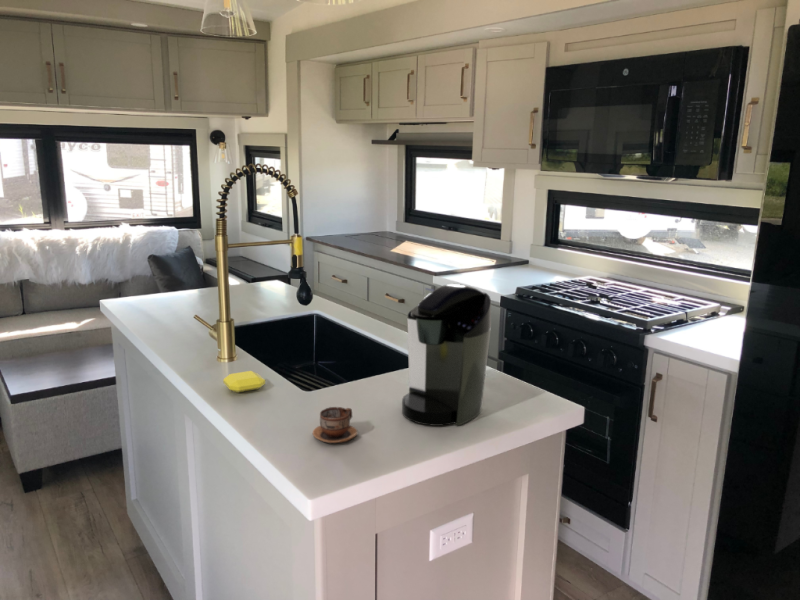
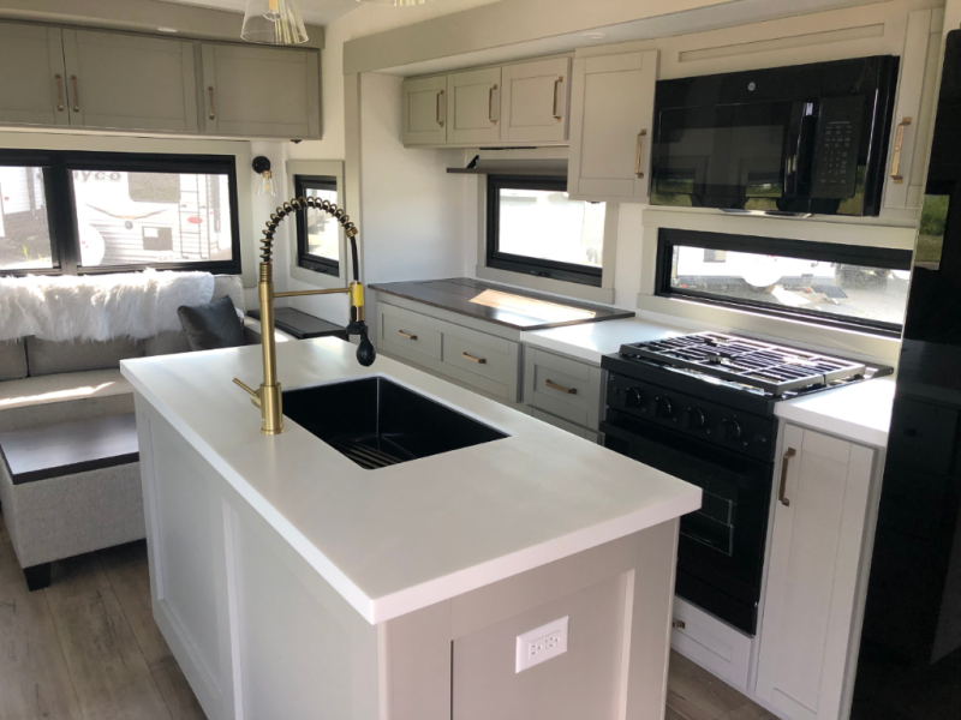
- cup [311,406,359,444]
- coffee maker [401,283,492,427]
- soap bar [222,370,266,393]
